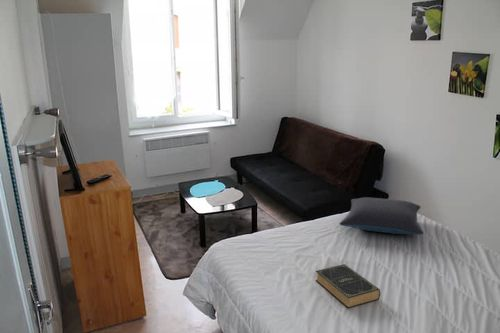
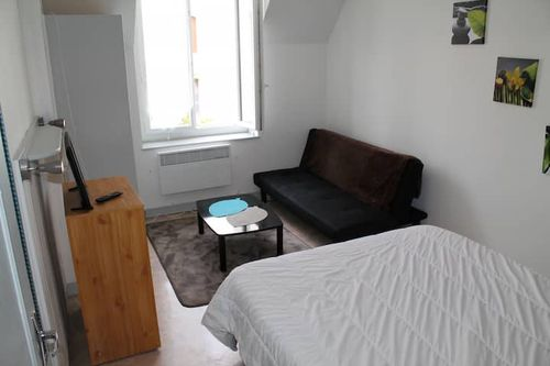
- book [314,263,381,309]
- pillow [338,196,425,236]
